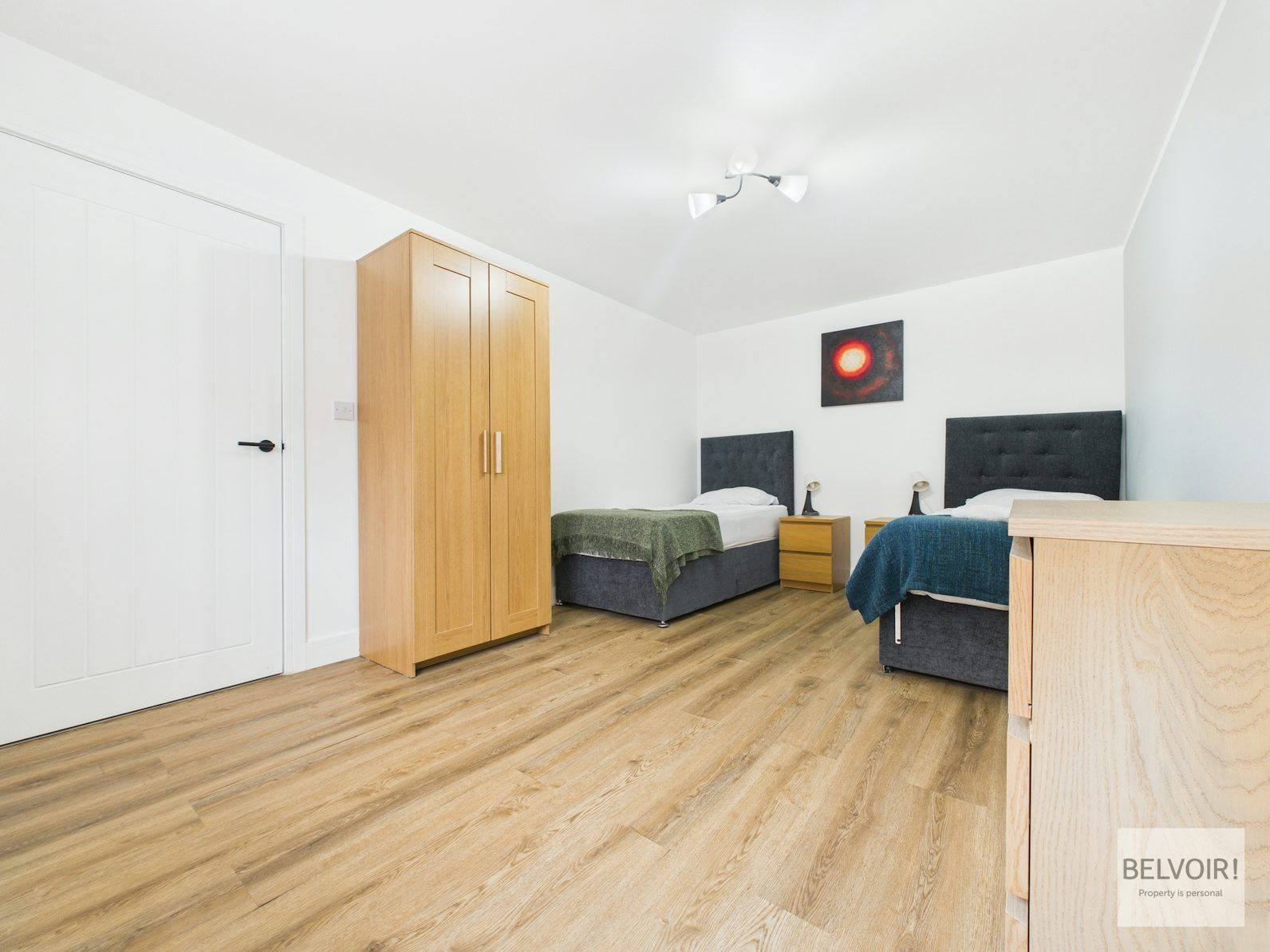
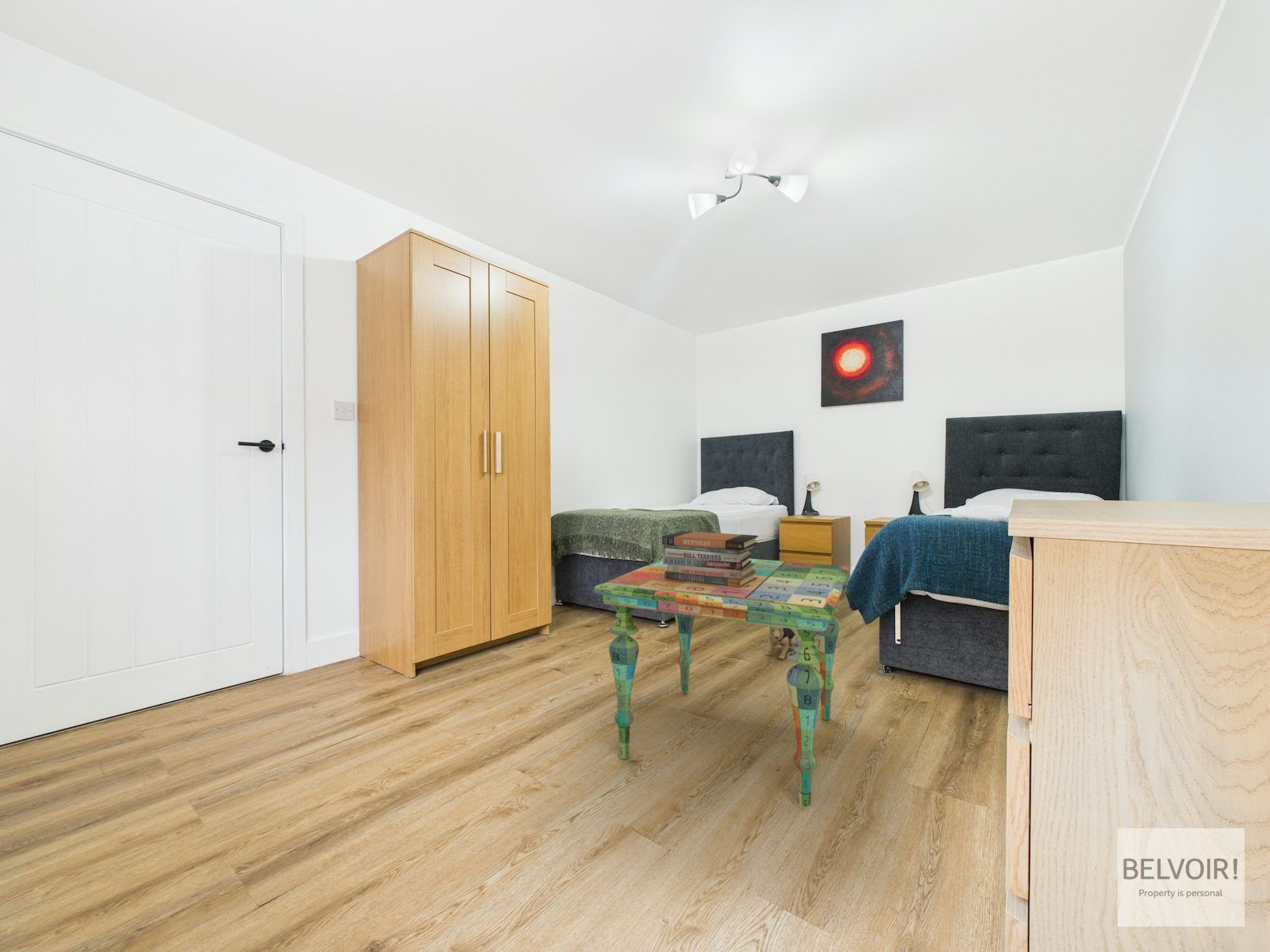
+ side table [593,558,850,808]
+ plush toy [765,625,797,660]
+ book stack [661,530,759,588]
